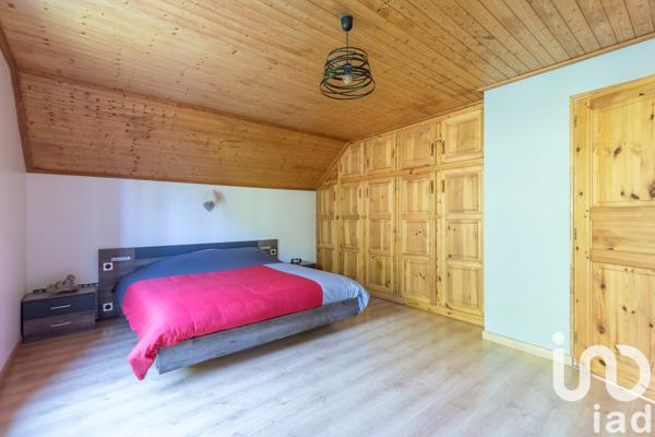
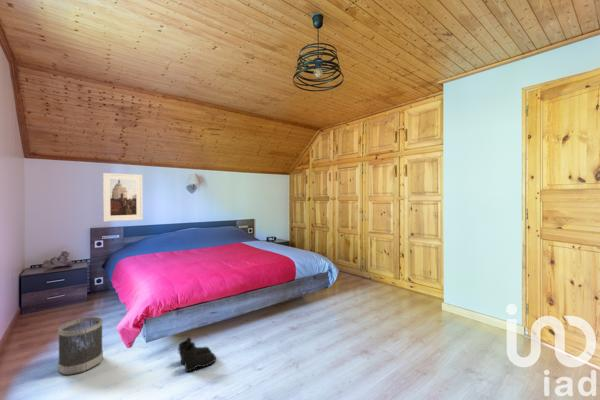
+ wastebasket [57,316,104,376]
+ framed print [102,172,144,222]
+ boots [177,336,217,373]
